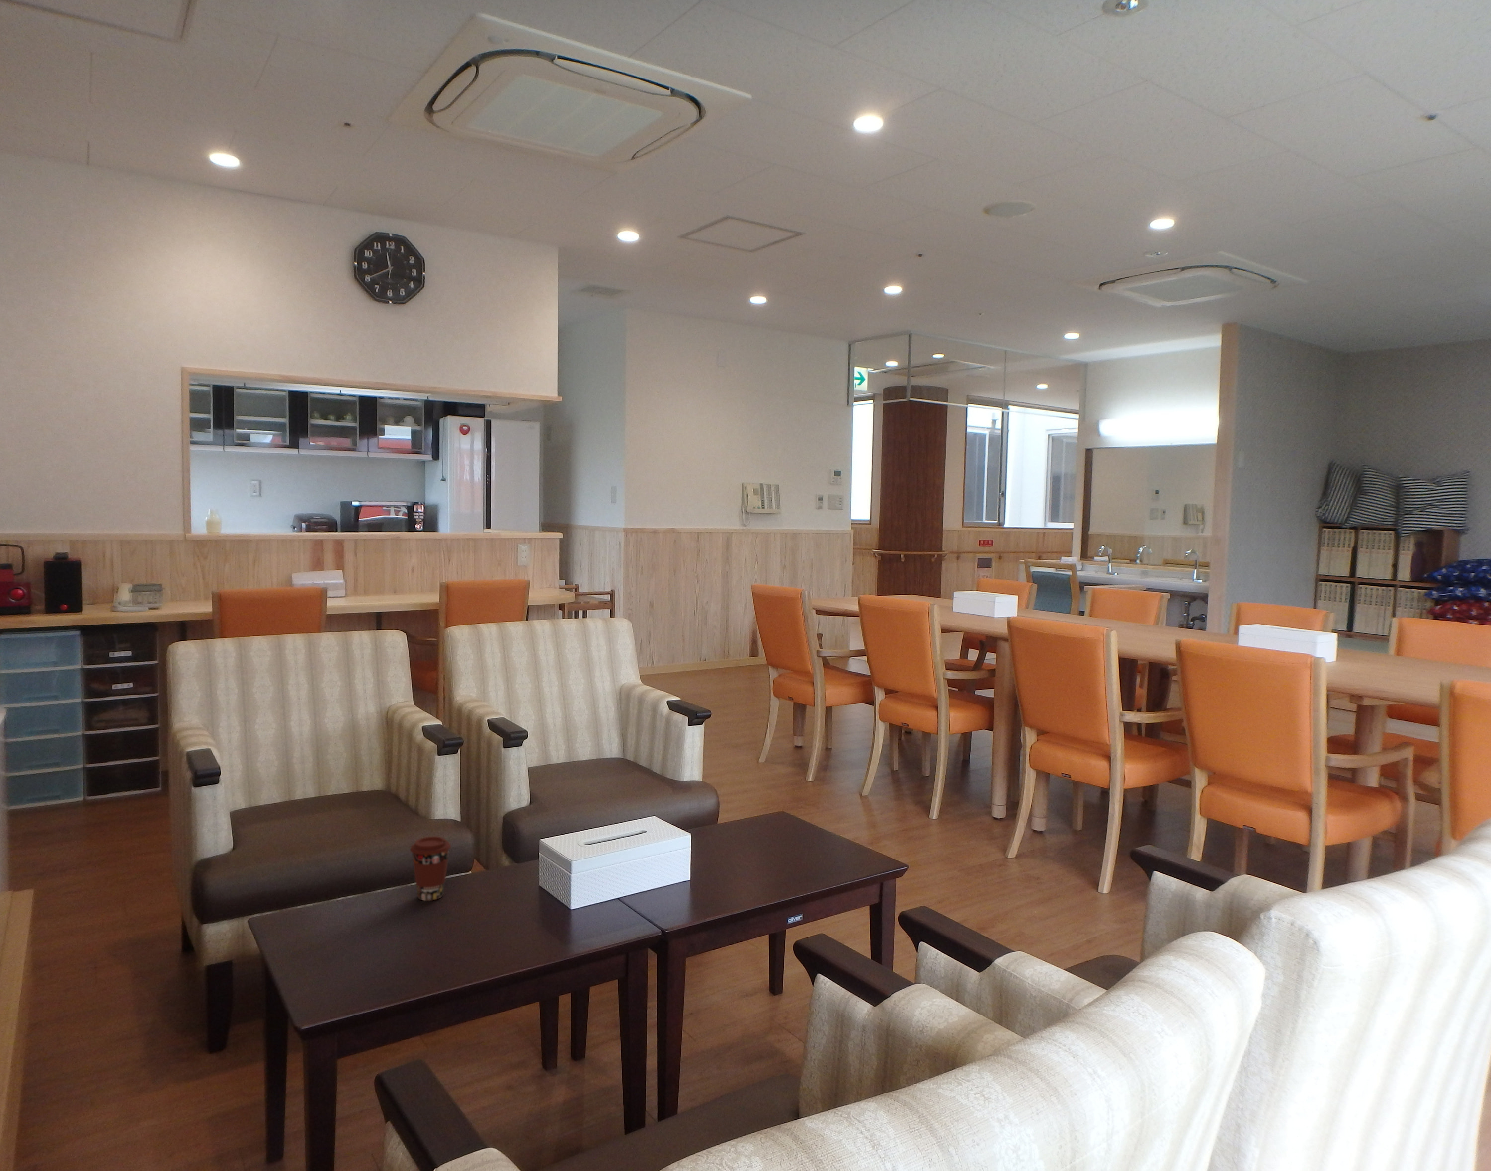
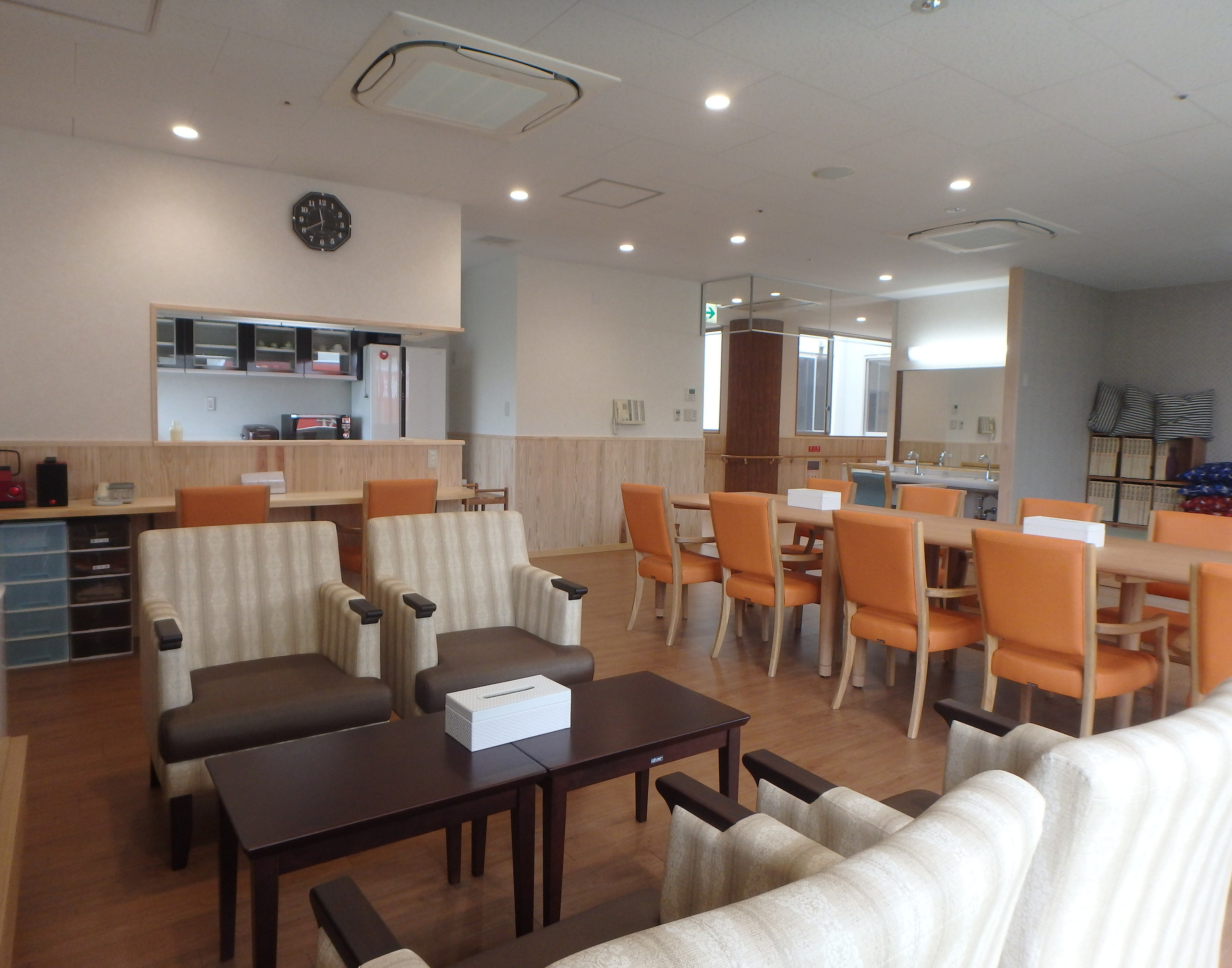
- coffee cup [409,836,451,901]
